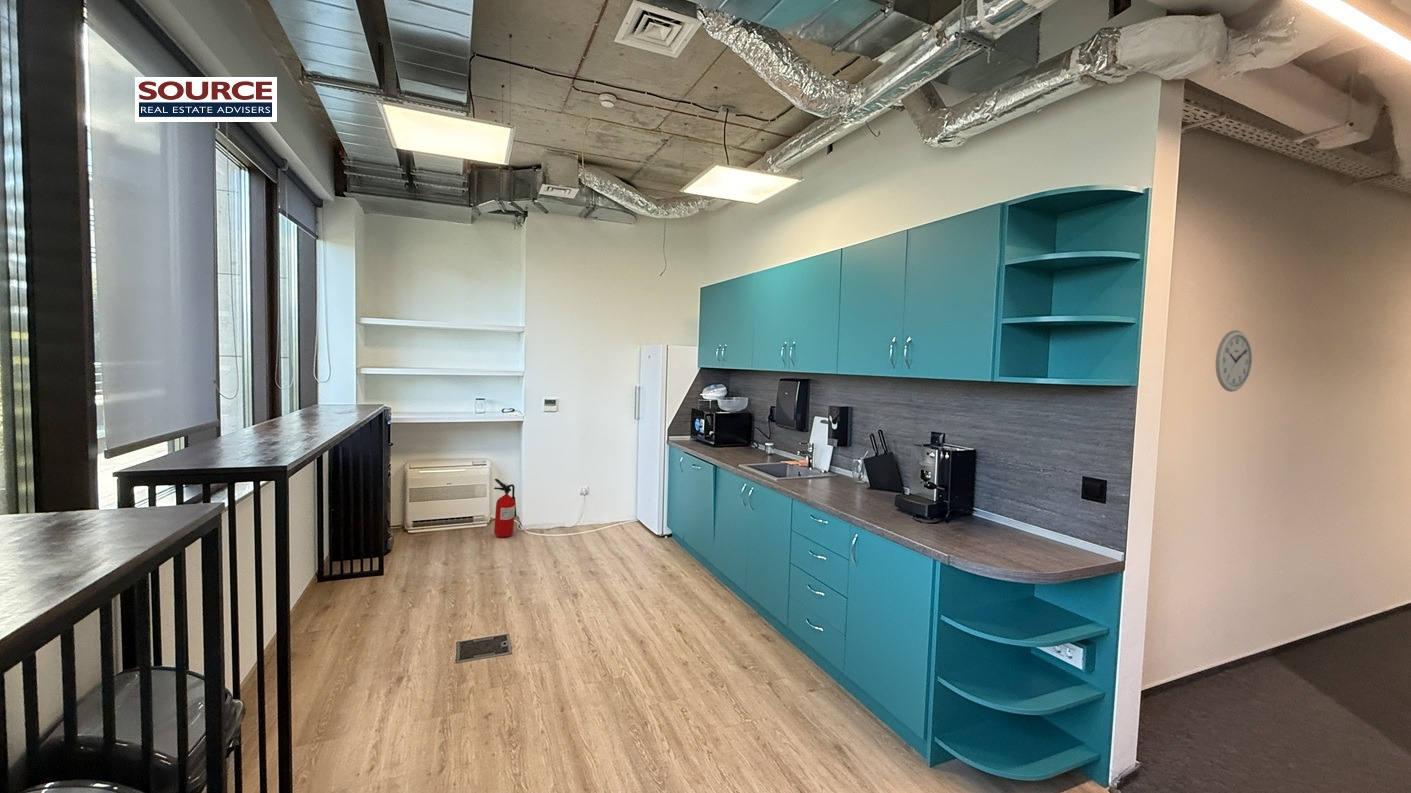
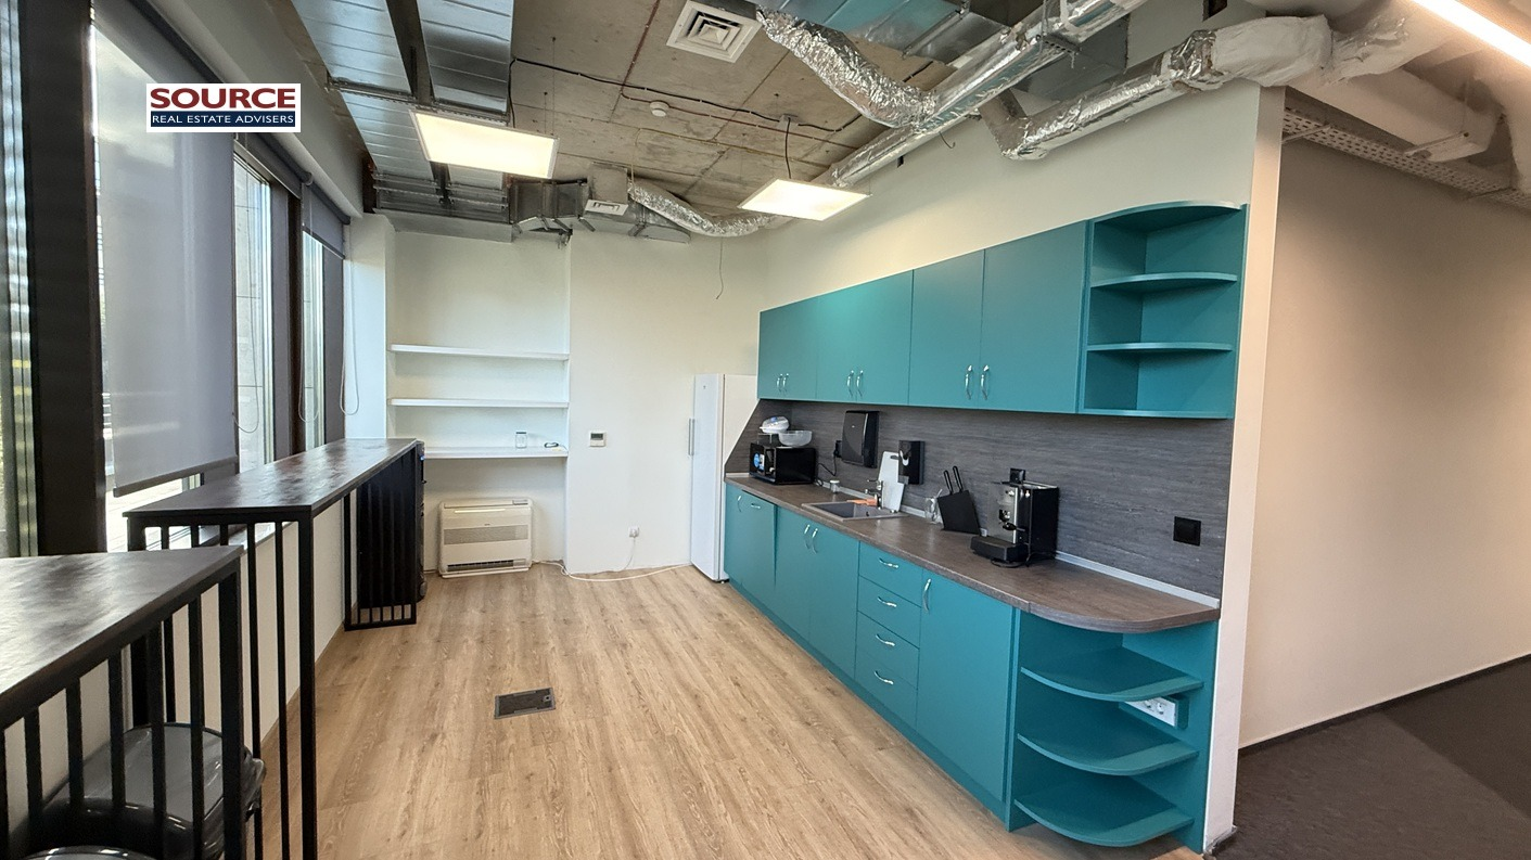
- fire extinguisher [493,478,518,538]
- wall clock [1215,329,1253,393]
